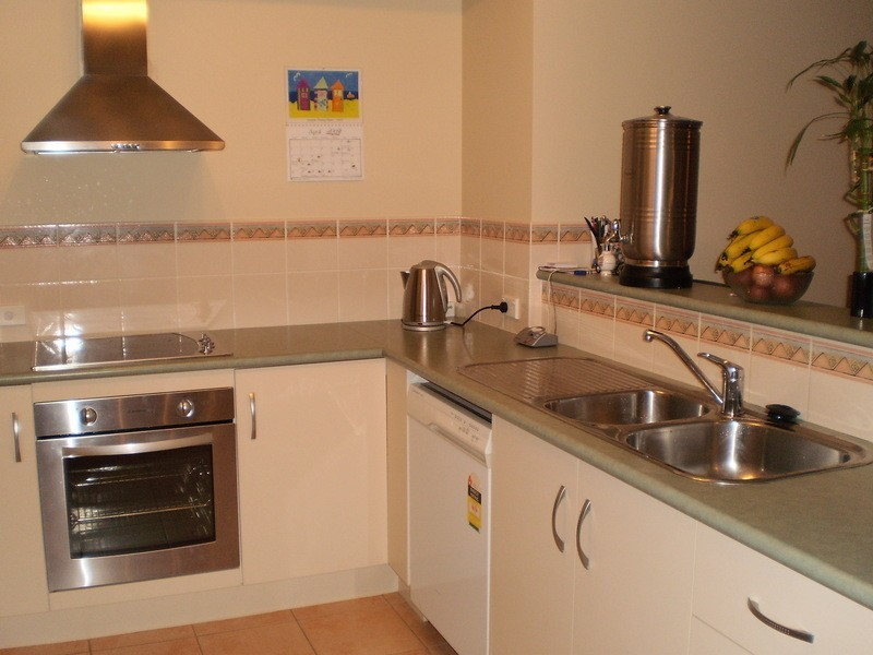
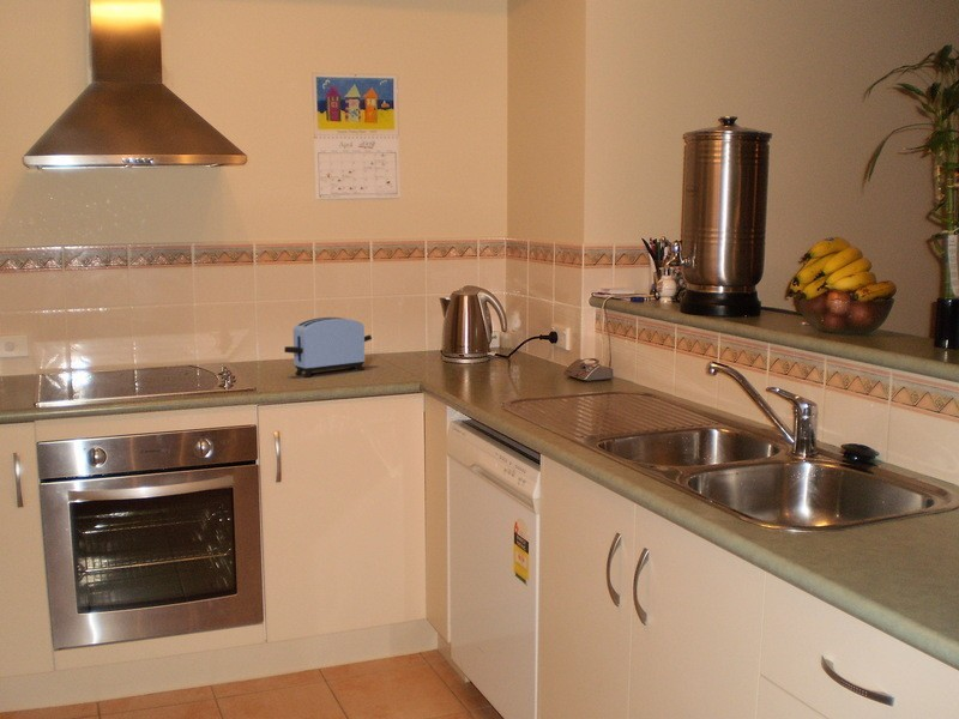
+ toaster [283,316,373,379]
